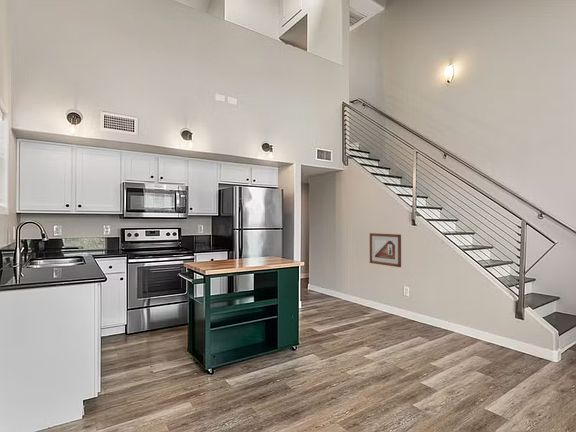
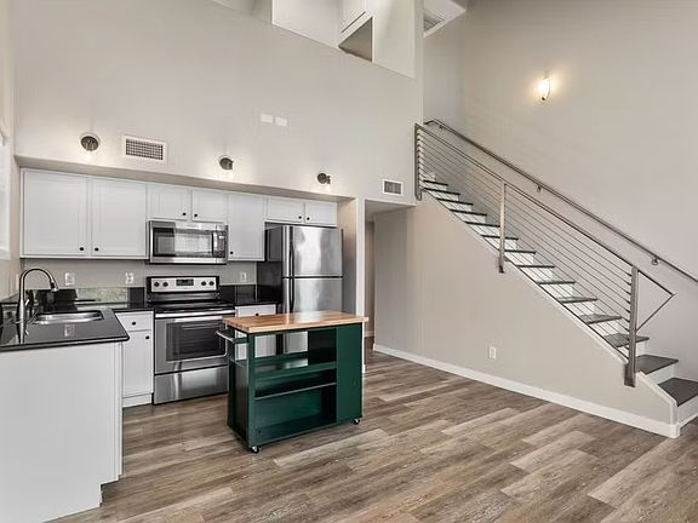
- picture frame [369,232,402,268]
